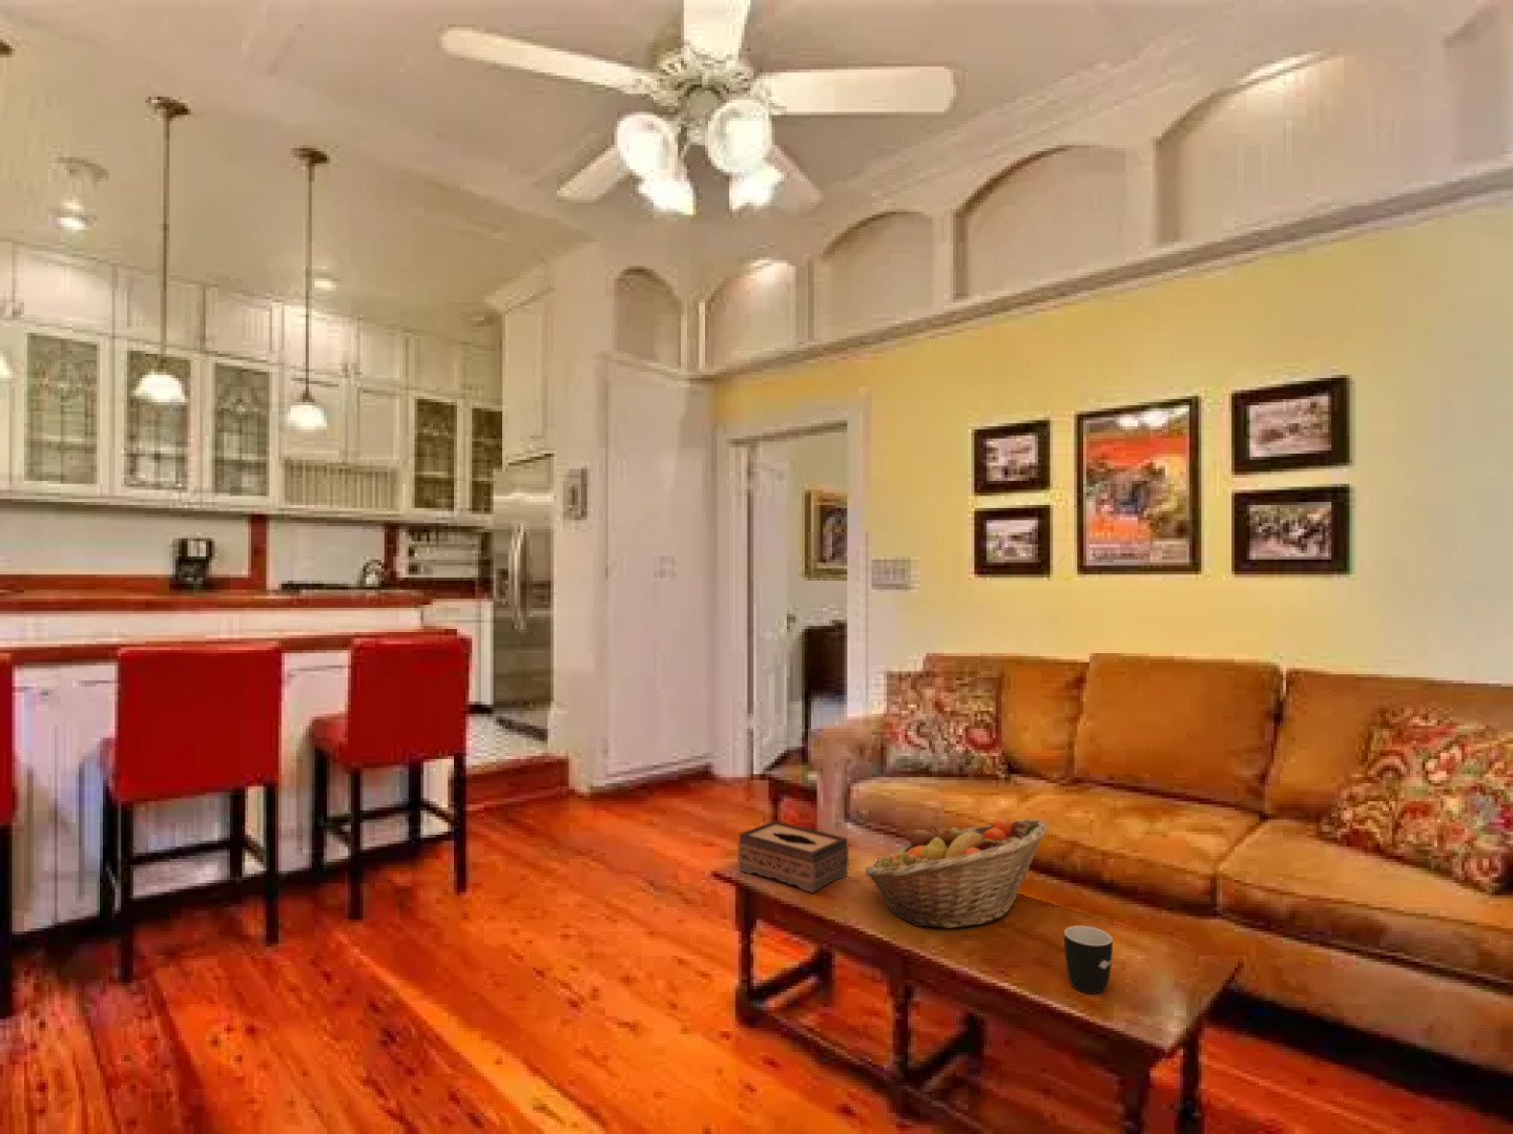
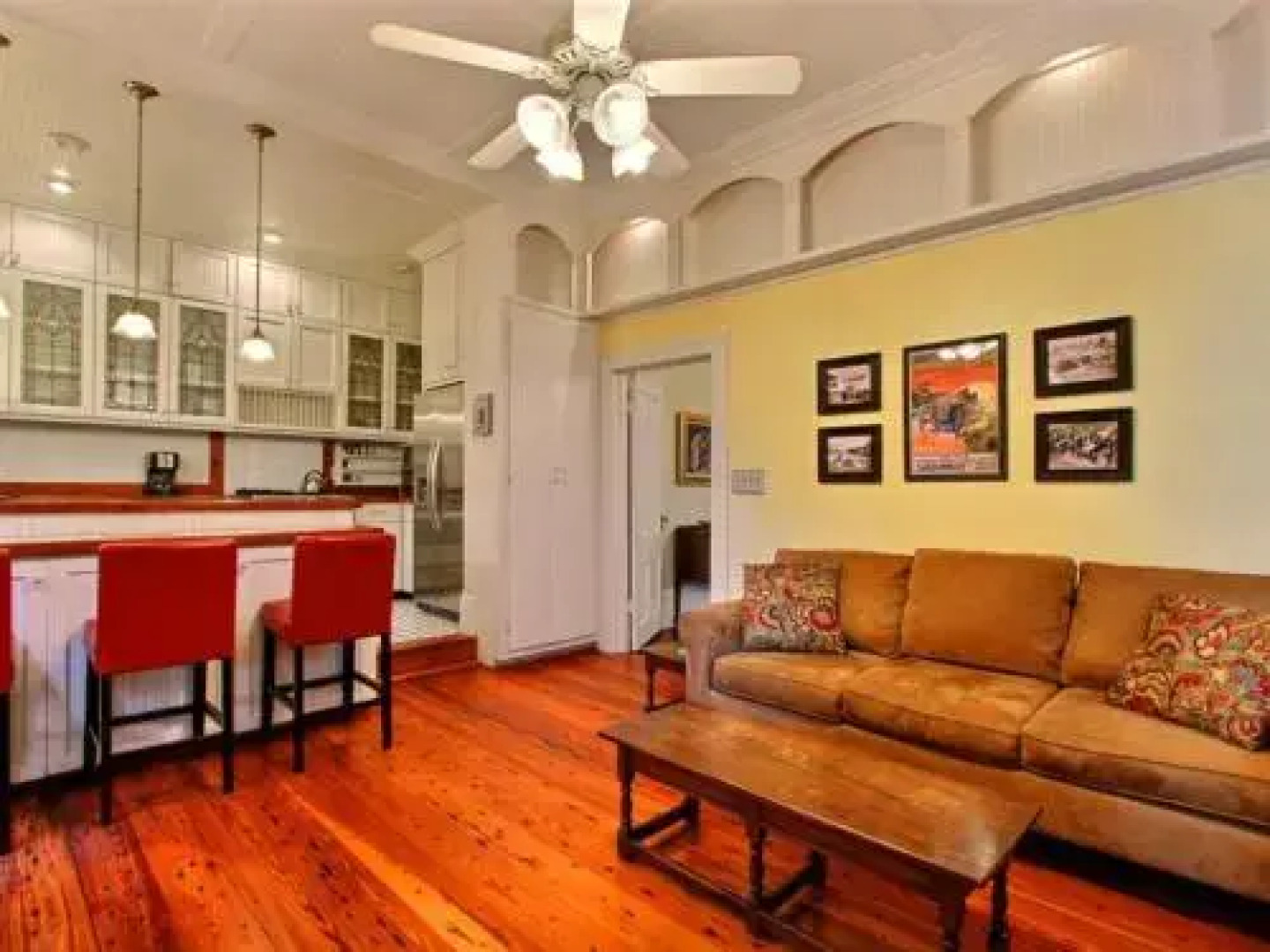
- tissue box [736,820,849,893]
- fruit basket [864,817,1048,929]
- mug [1064,926,1114,995]
